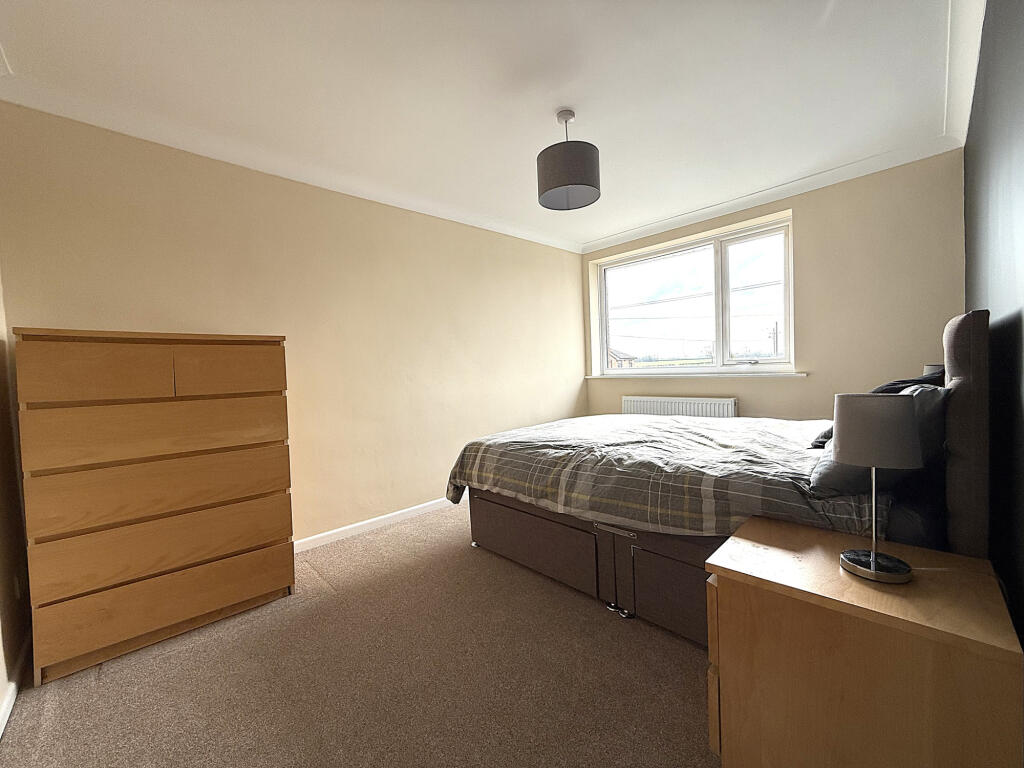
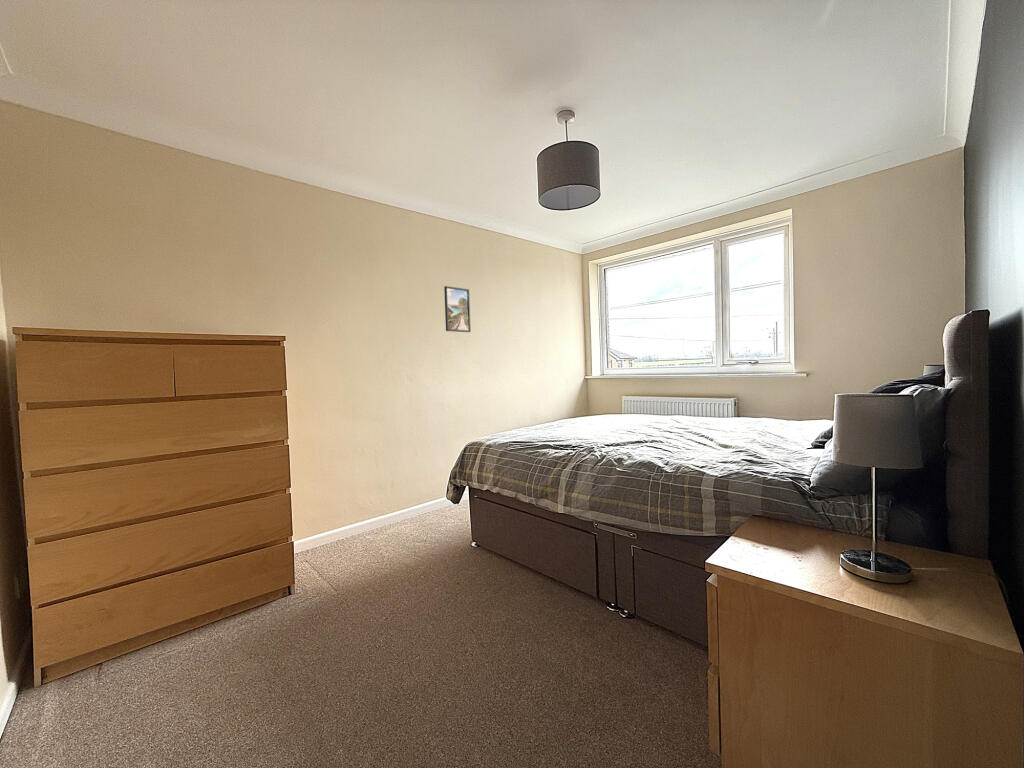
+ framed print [443,285,472,333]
